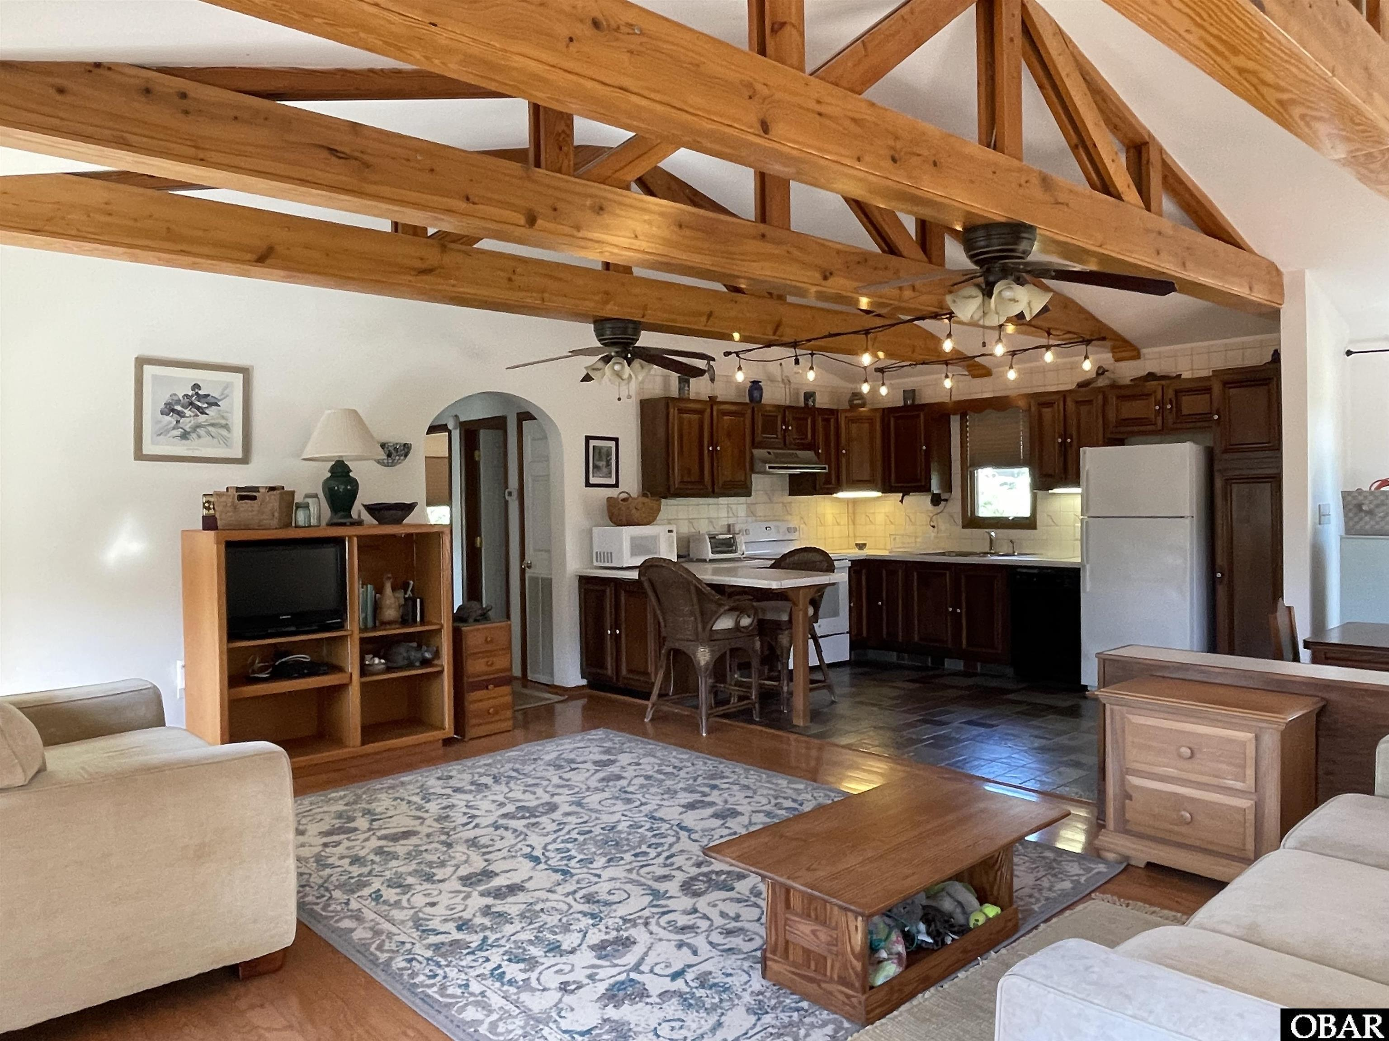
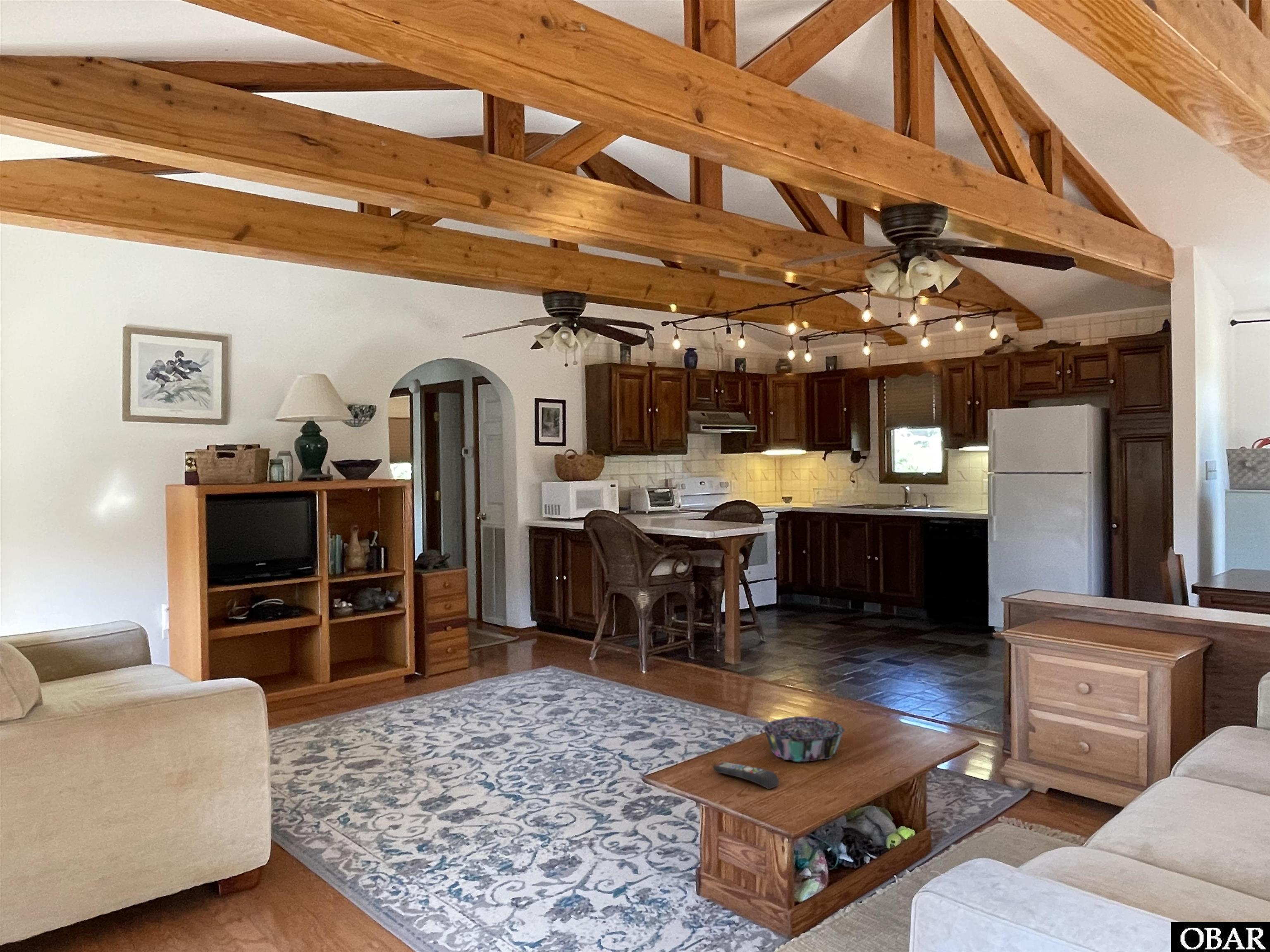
+ remote control [713,762,779,790]
+ decorative bowl [763,716,845,762]
